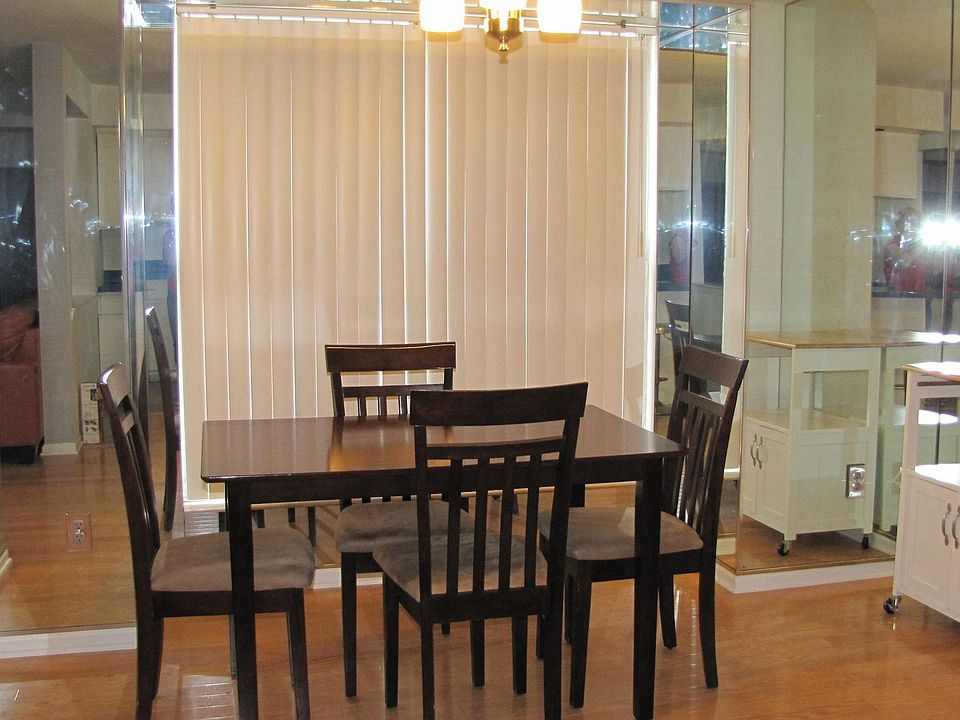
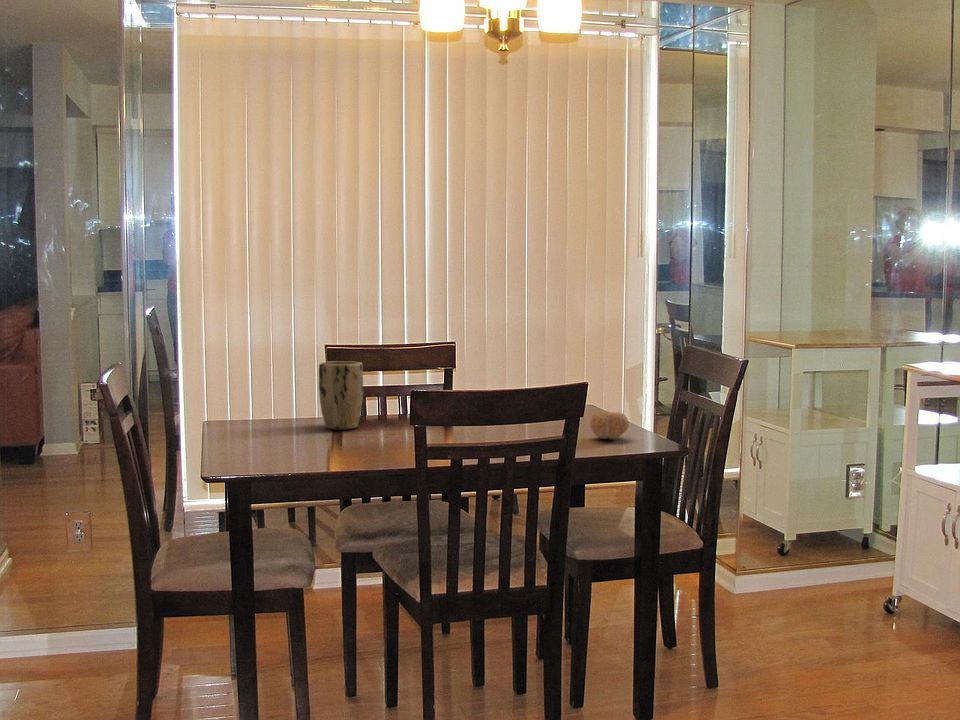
+ plant pot [318,360,364,430]
+ fruit [589,410,630,440]
